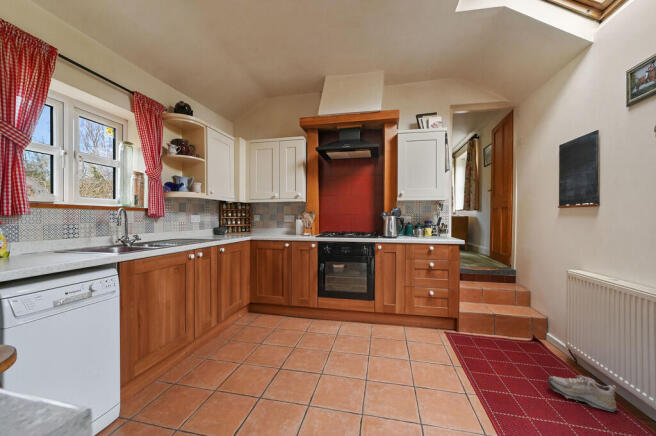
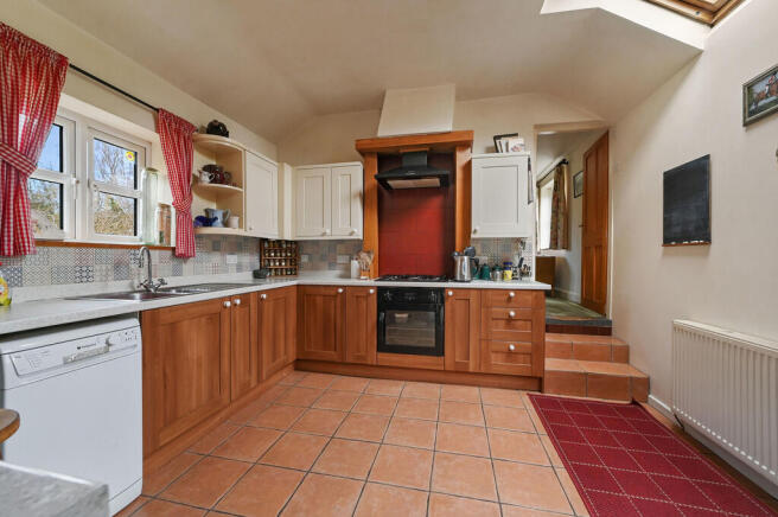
- shoe [546,374,618,413]
